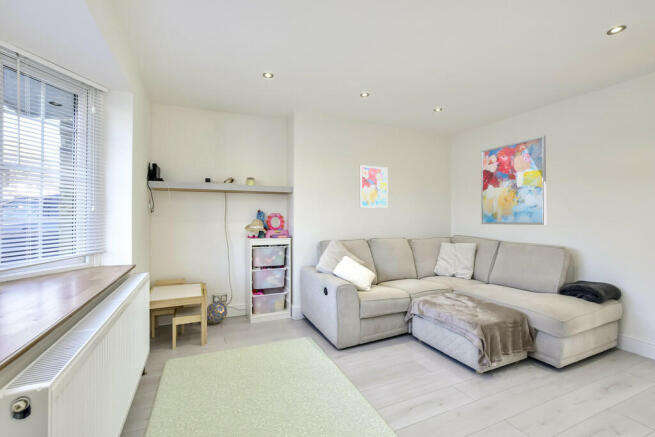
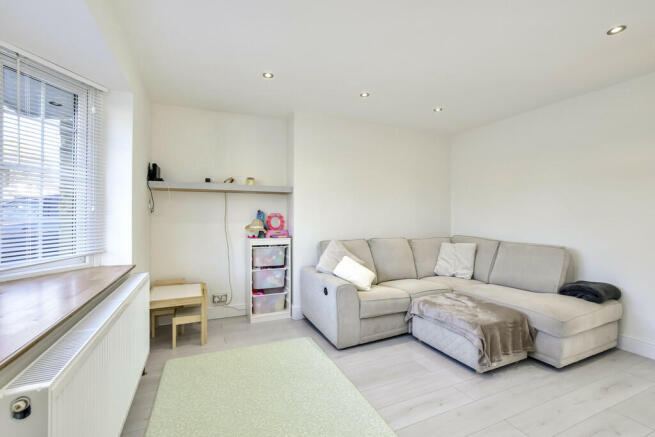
- wall art [480,135,547,226]
- wall art [359,164,389,209]
- ball [206,301,228,325]
